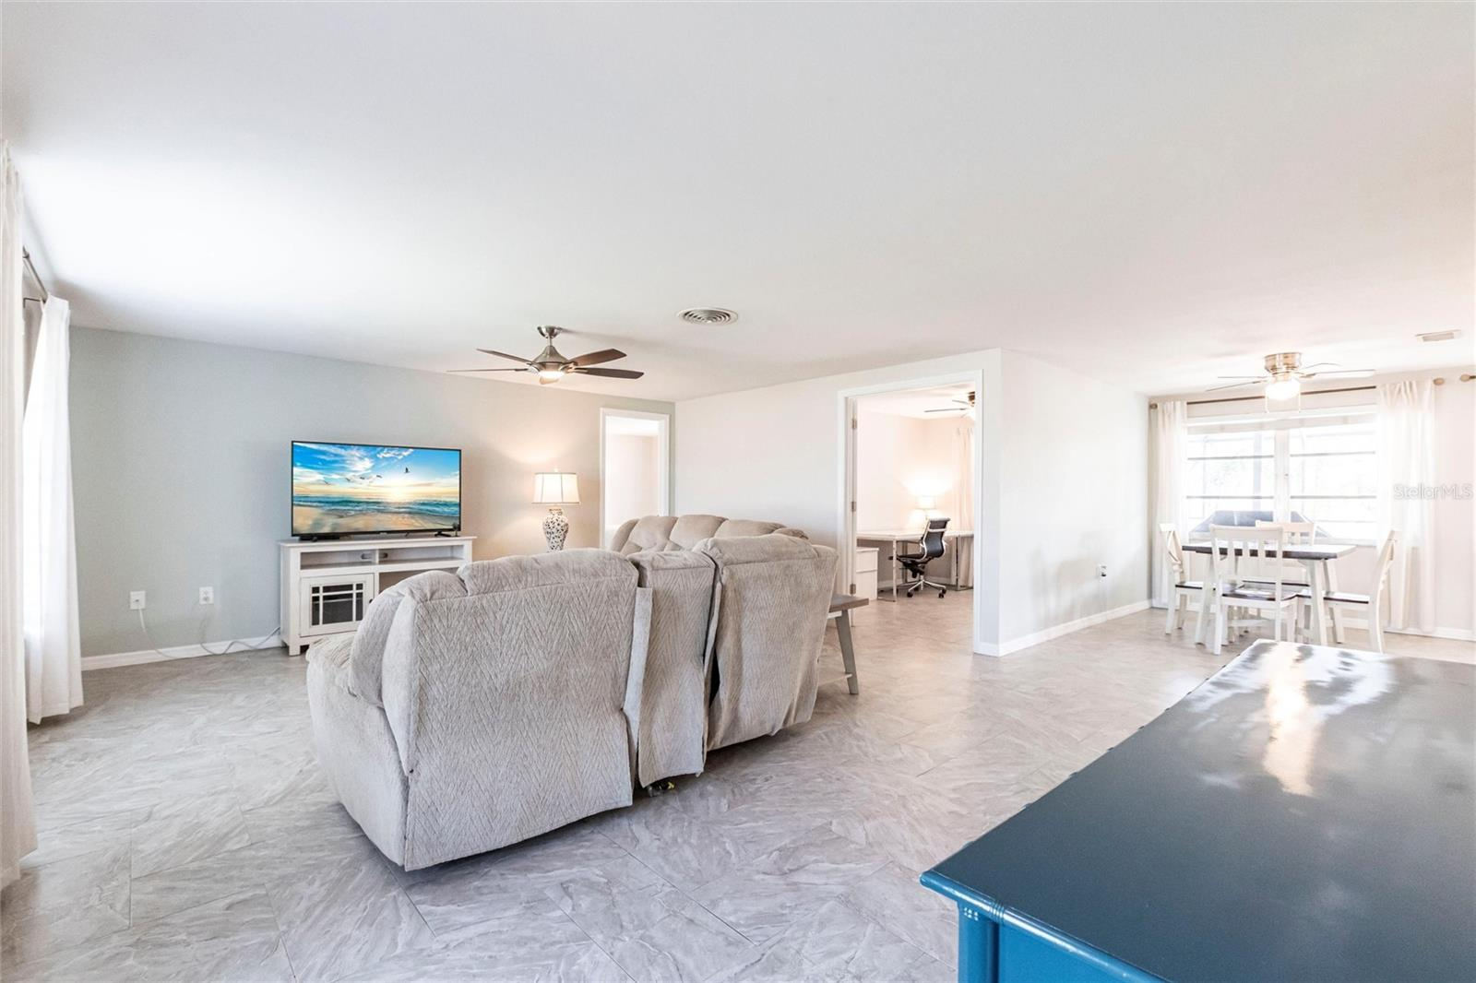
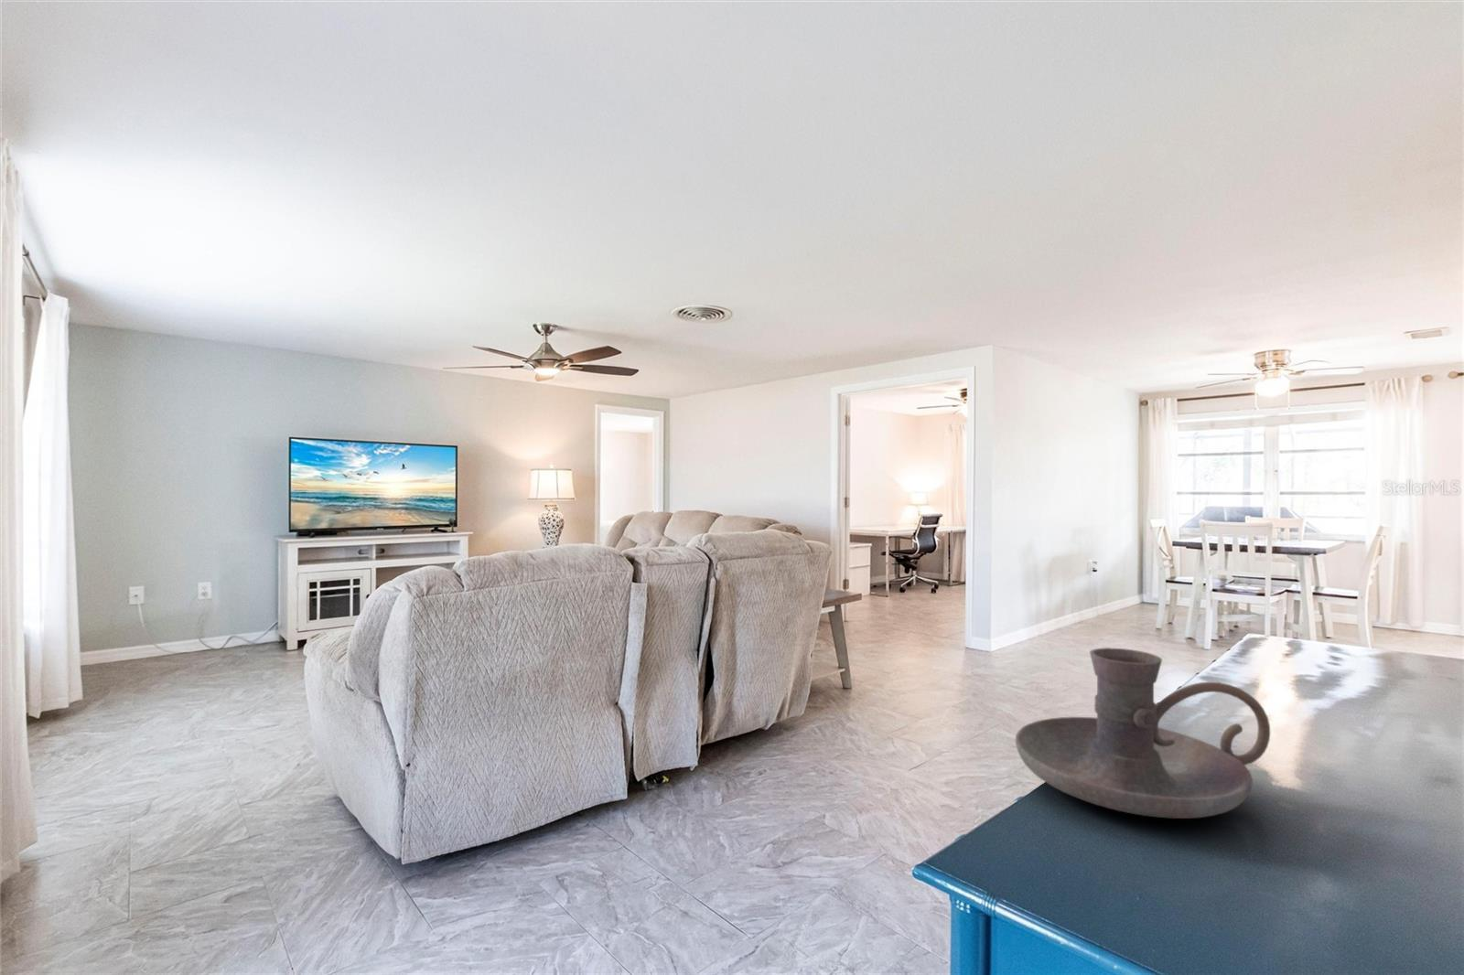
+ candle holder [1014,646,1271,819]
